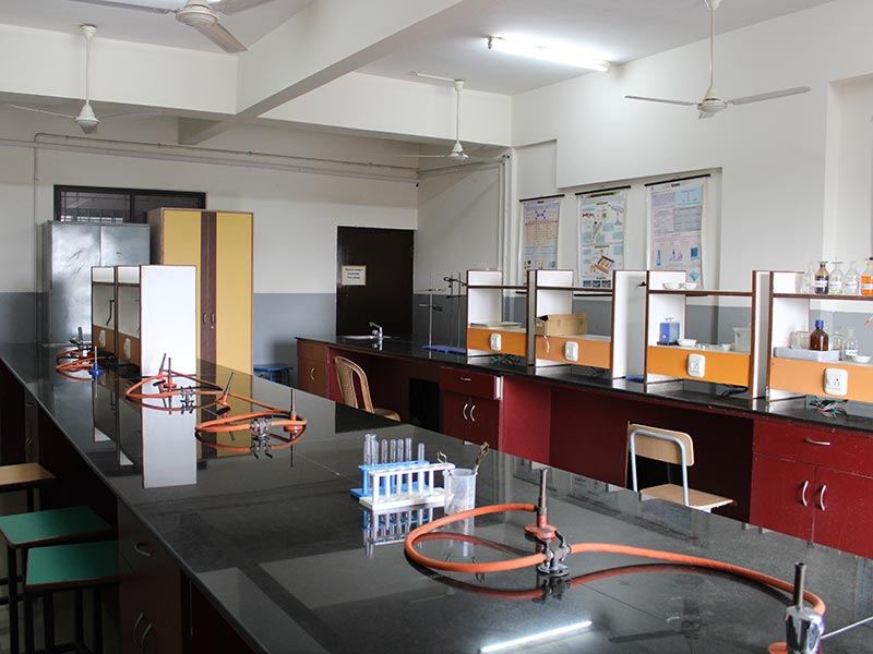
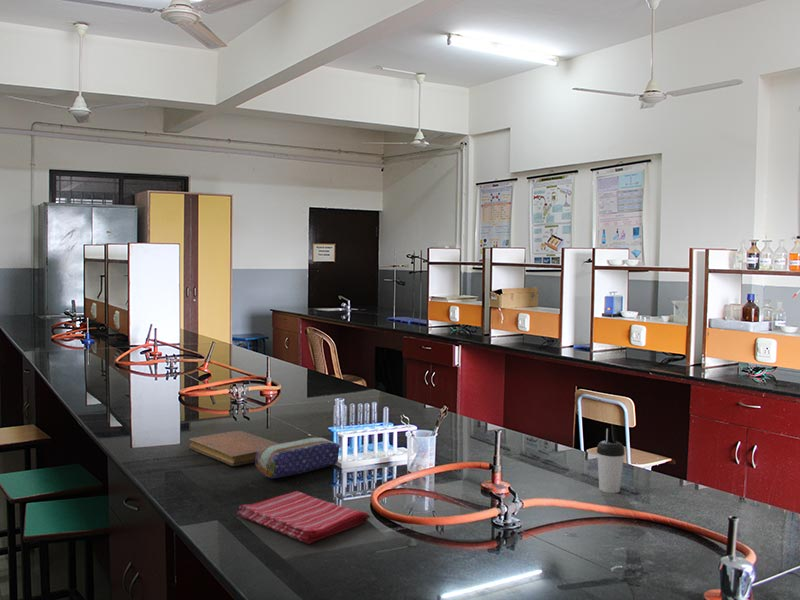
+ notebook [188,430,280,467]
+ beverage cup [596,428,626,494]
+ pencil case [254,436,340,480]
+ dish towel [236,490,371,545]
